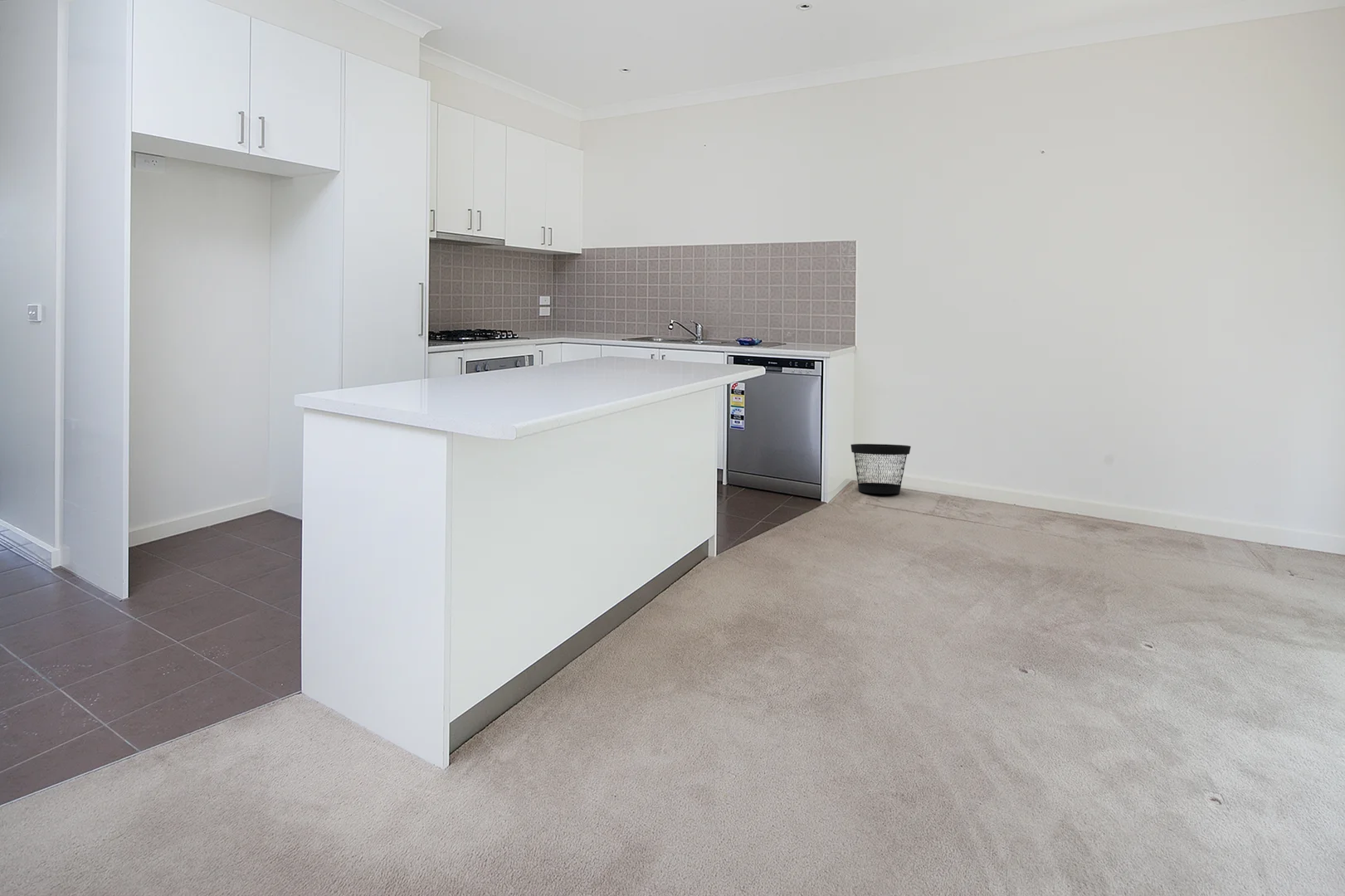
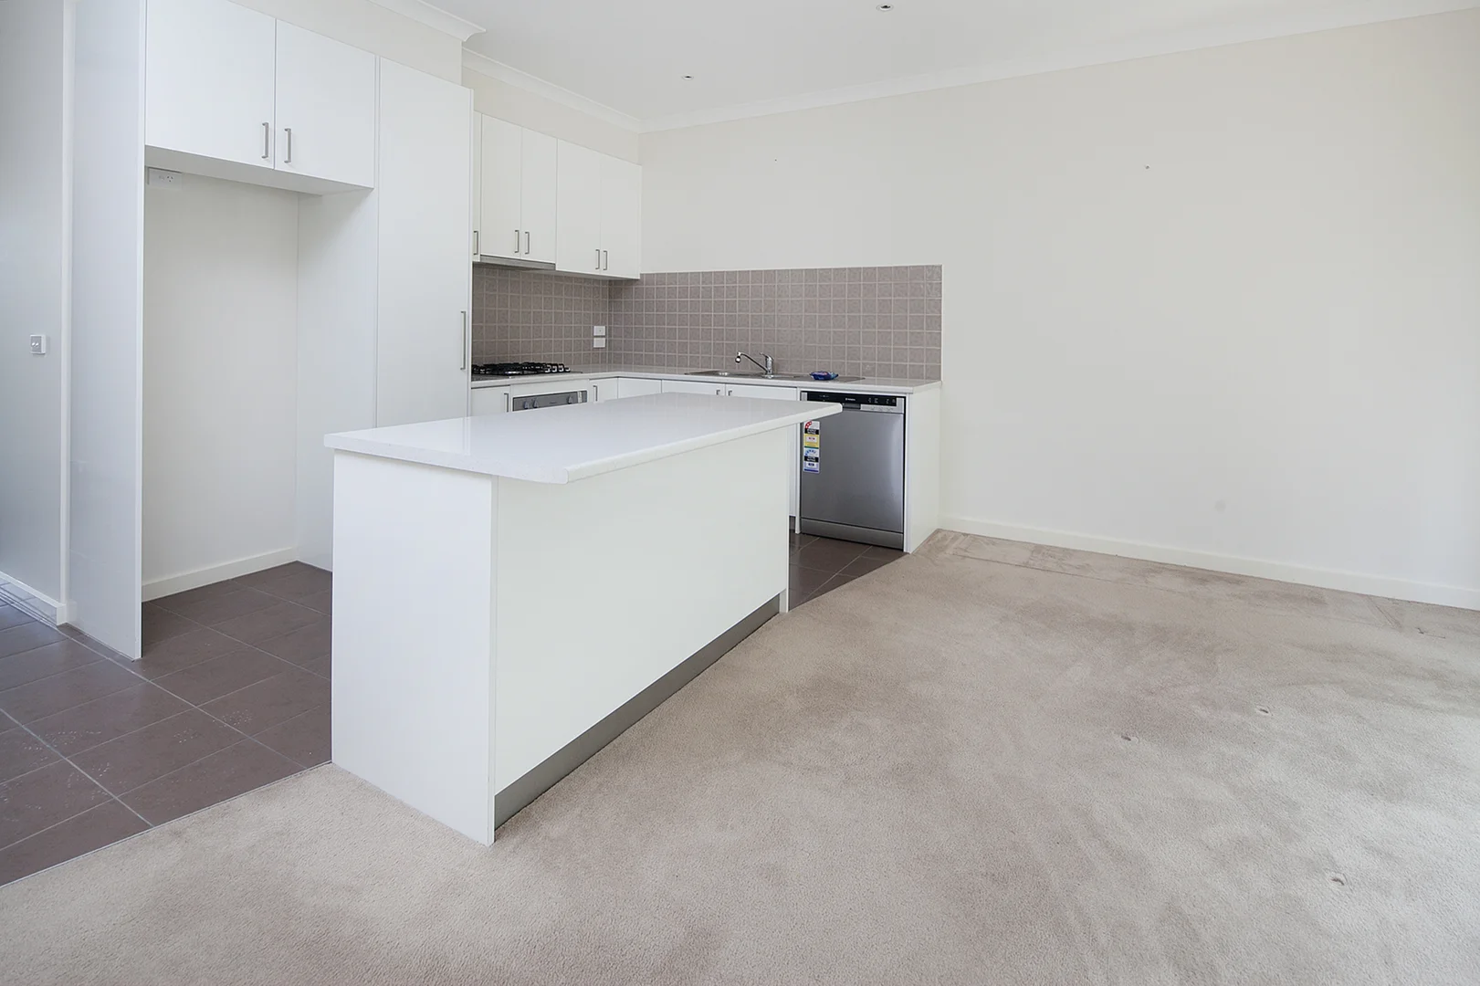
- wastebasket [850,443,912,494]
